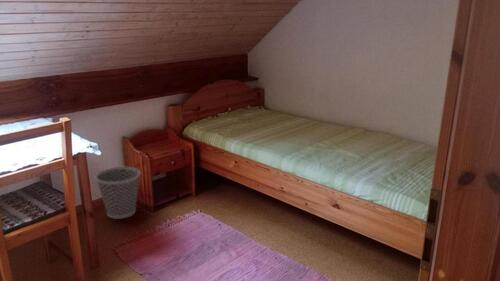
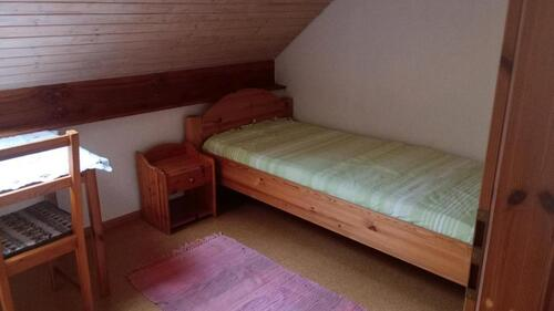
- wastebasket [94,166,141,220]
